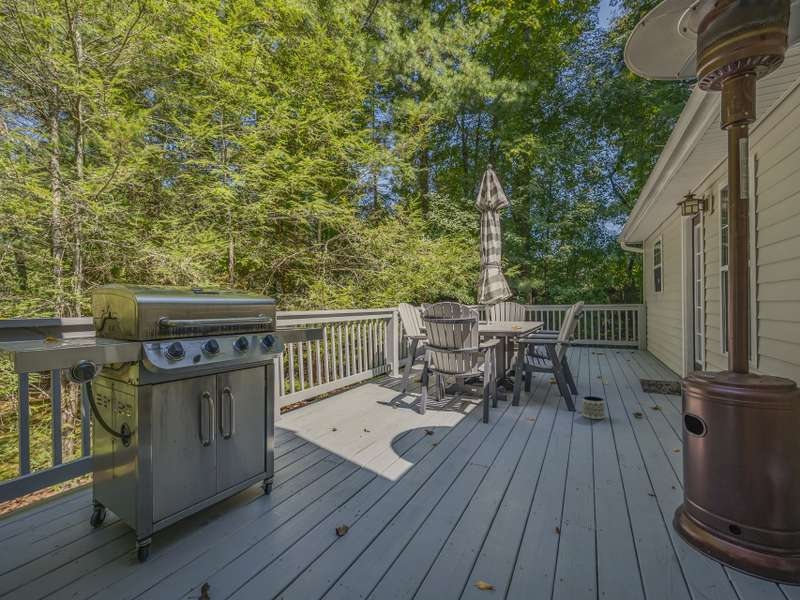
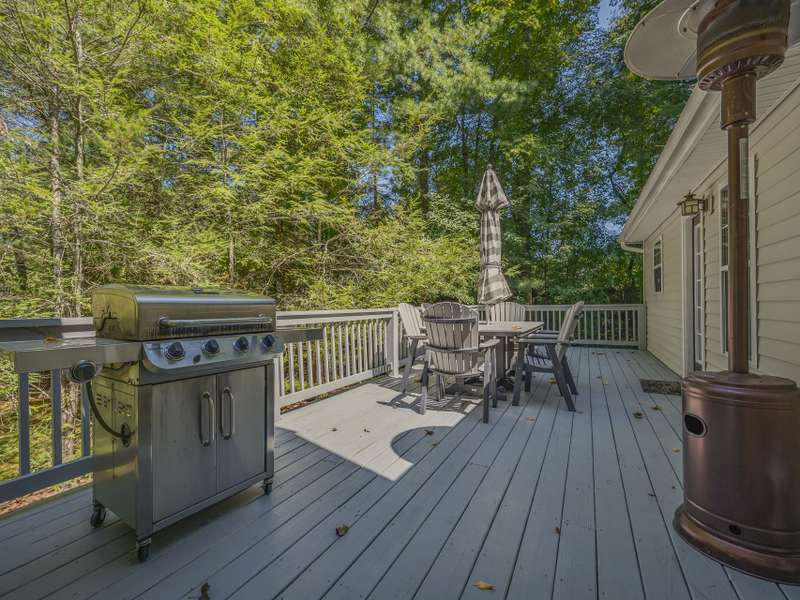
- planter [582,395,606,420]
